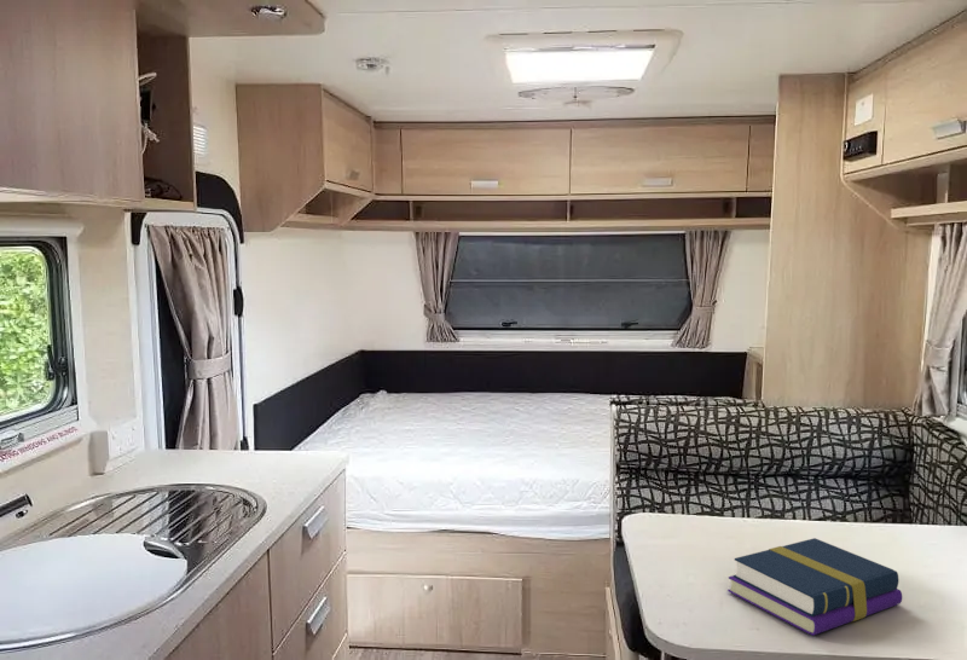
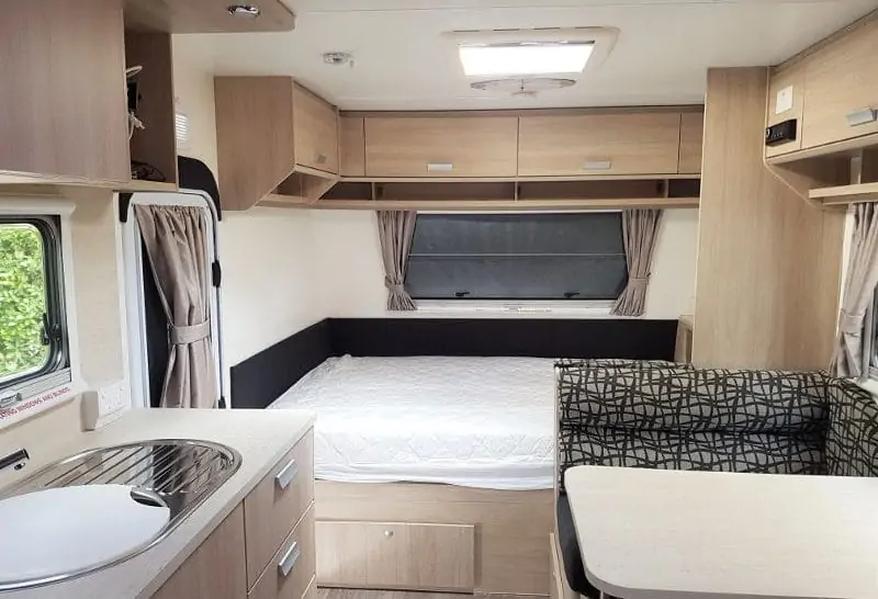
- book [726,537,903,636]
